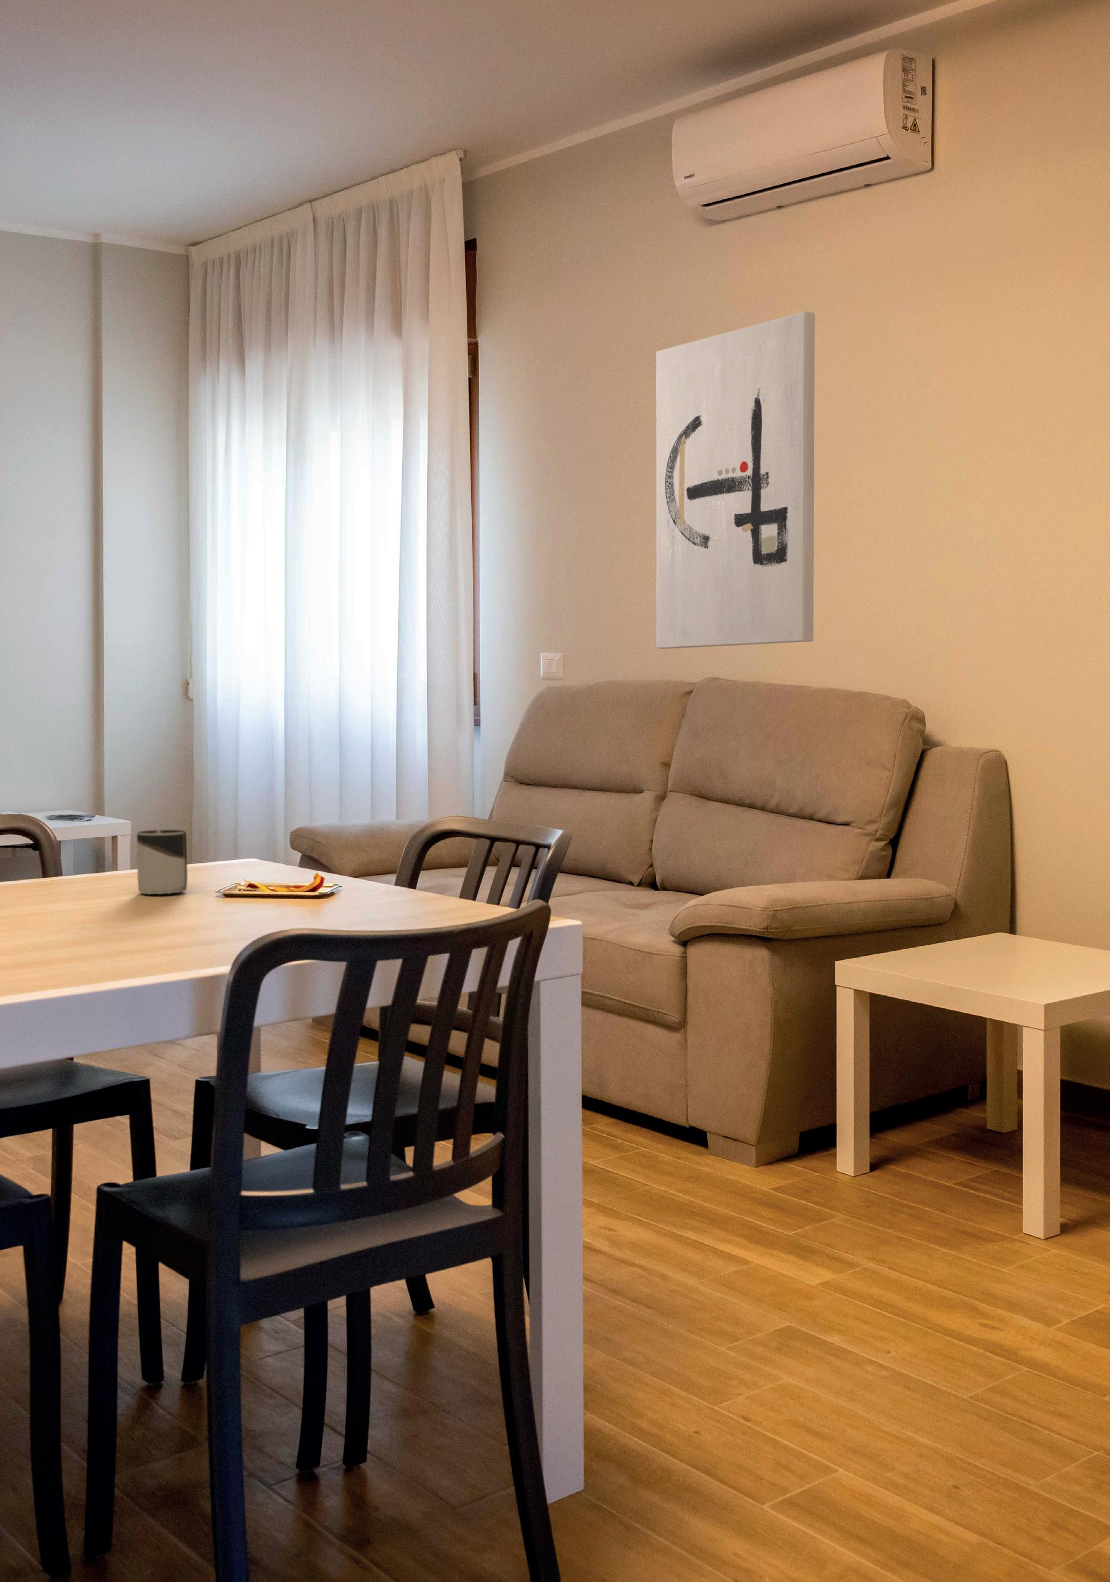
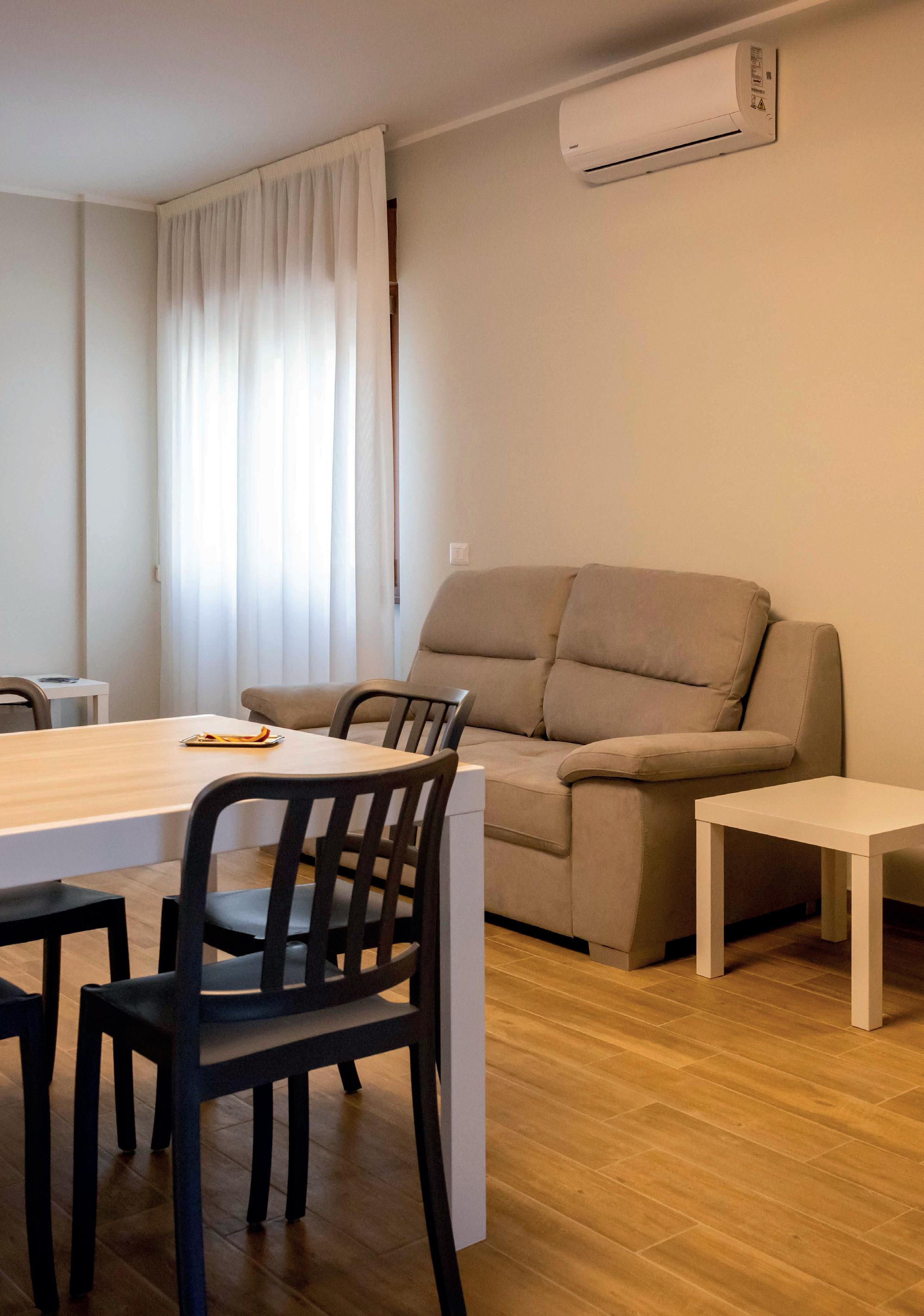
- cup [137,829,187,894]
- wall art [656,311,816,649]
